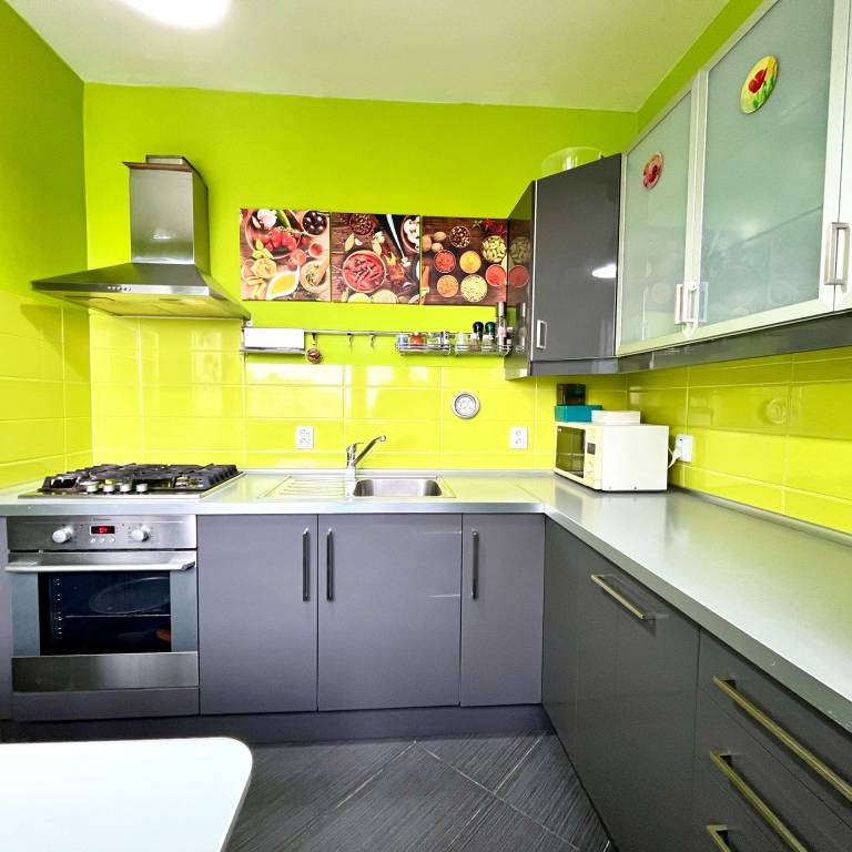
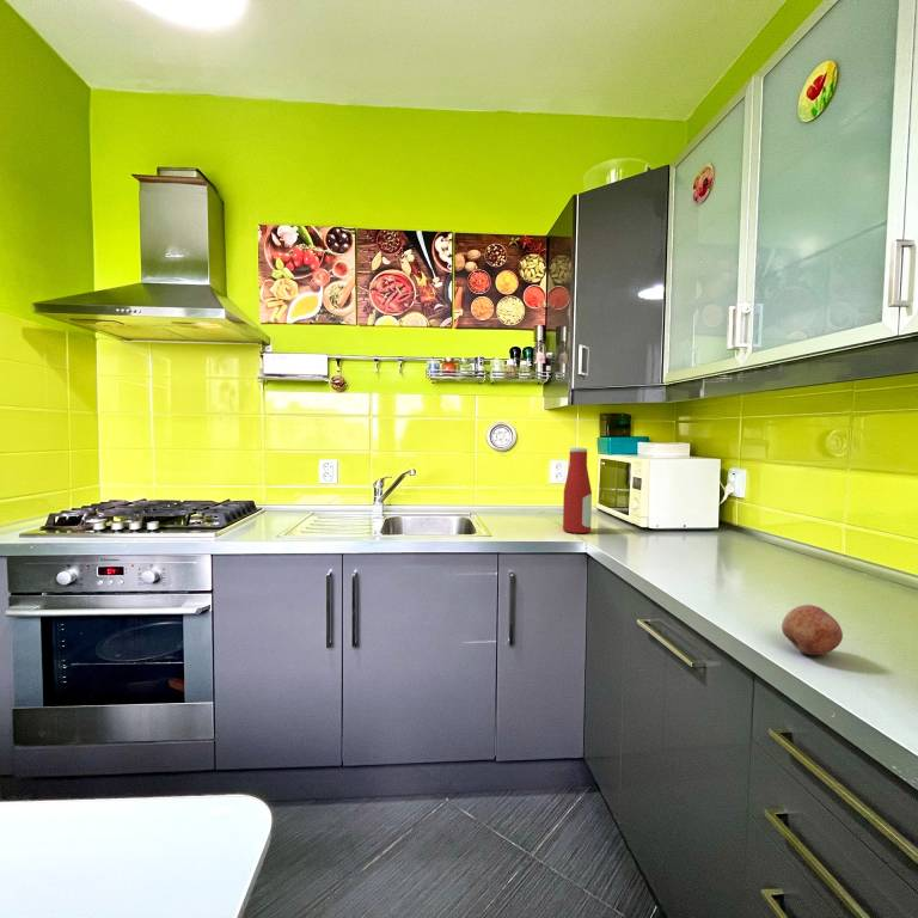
+ bottle [562,447,593,534]
+ fruit [781,604,844,656]
